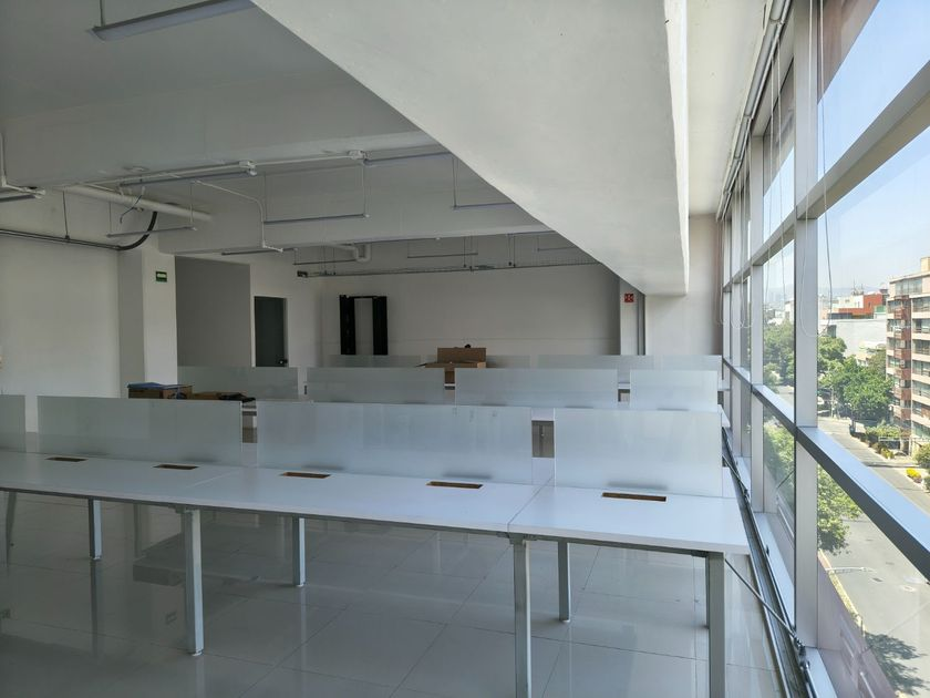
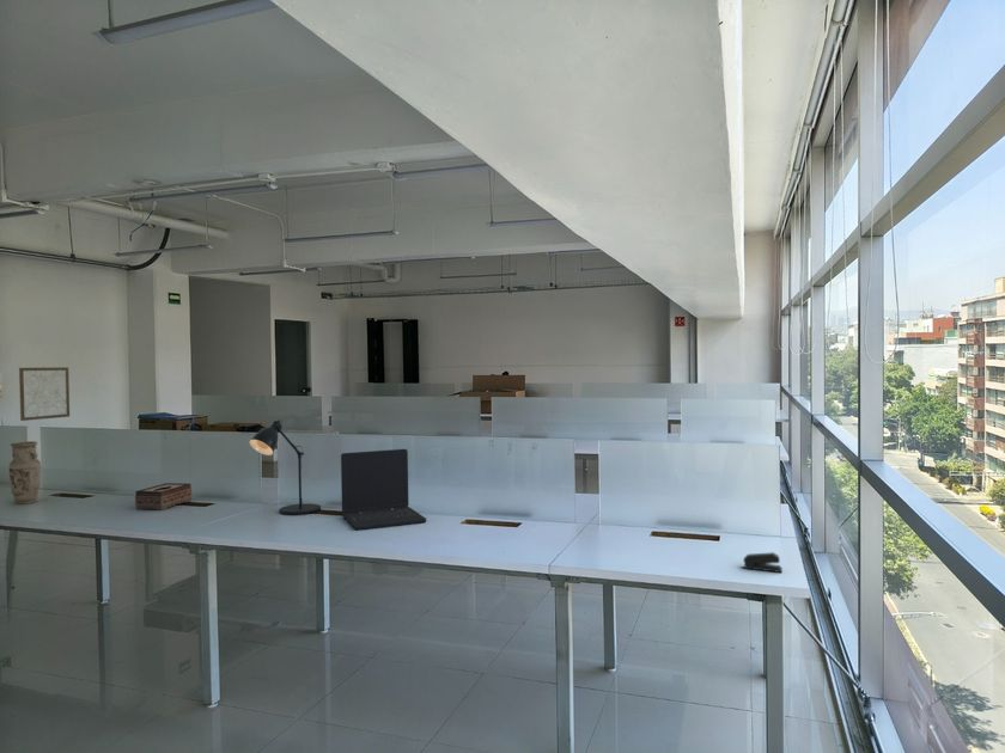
+ vase [7,440,42,504]
+ laptop [340,448,427,532]
+ desk lamp [249,420,322,516]
+ tissue box [134,482,193,512]
+ stapler [742,551,784,574]
+ wall art [18,366,71,422]
